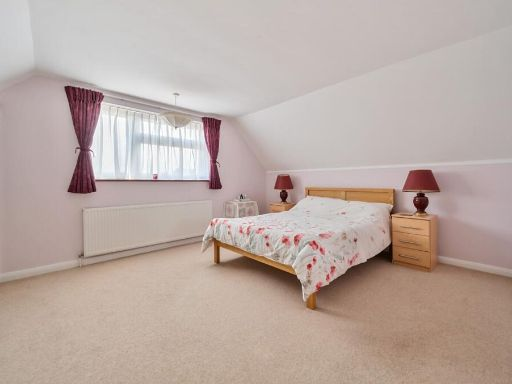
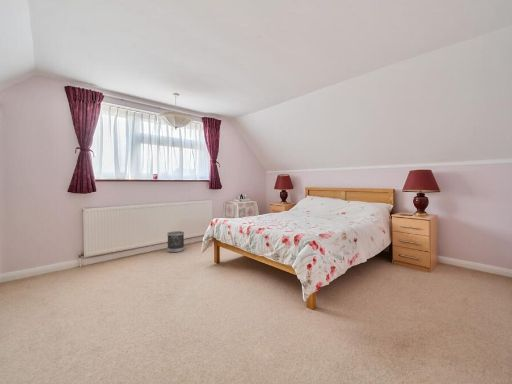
+ wastebasket [166,230,185,253]
